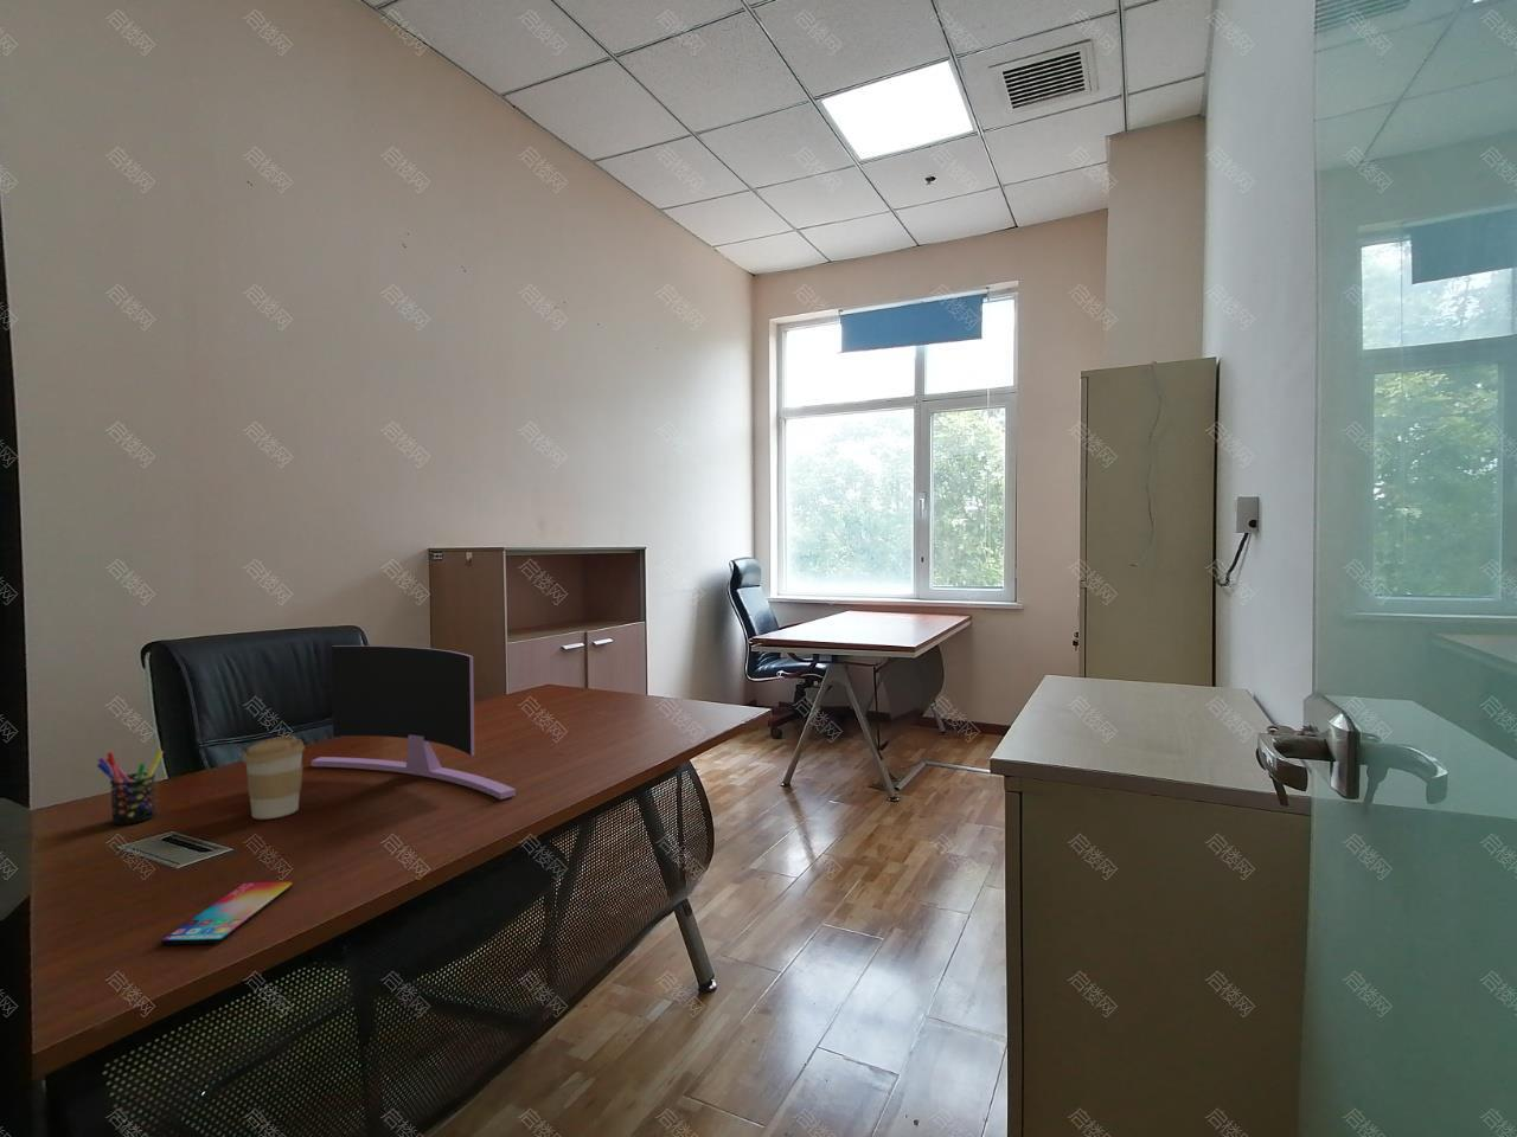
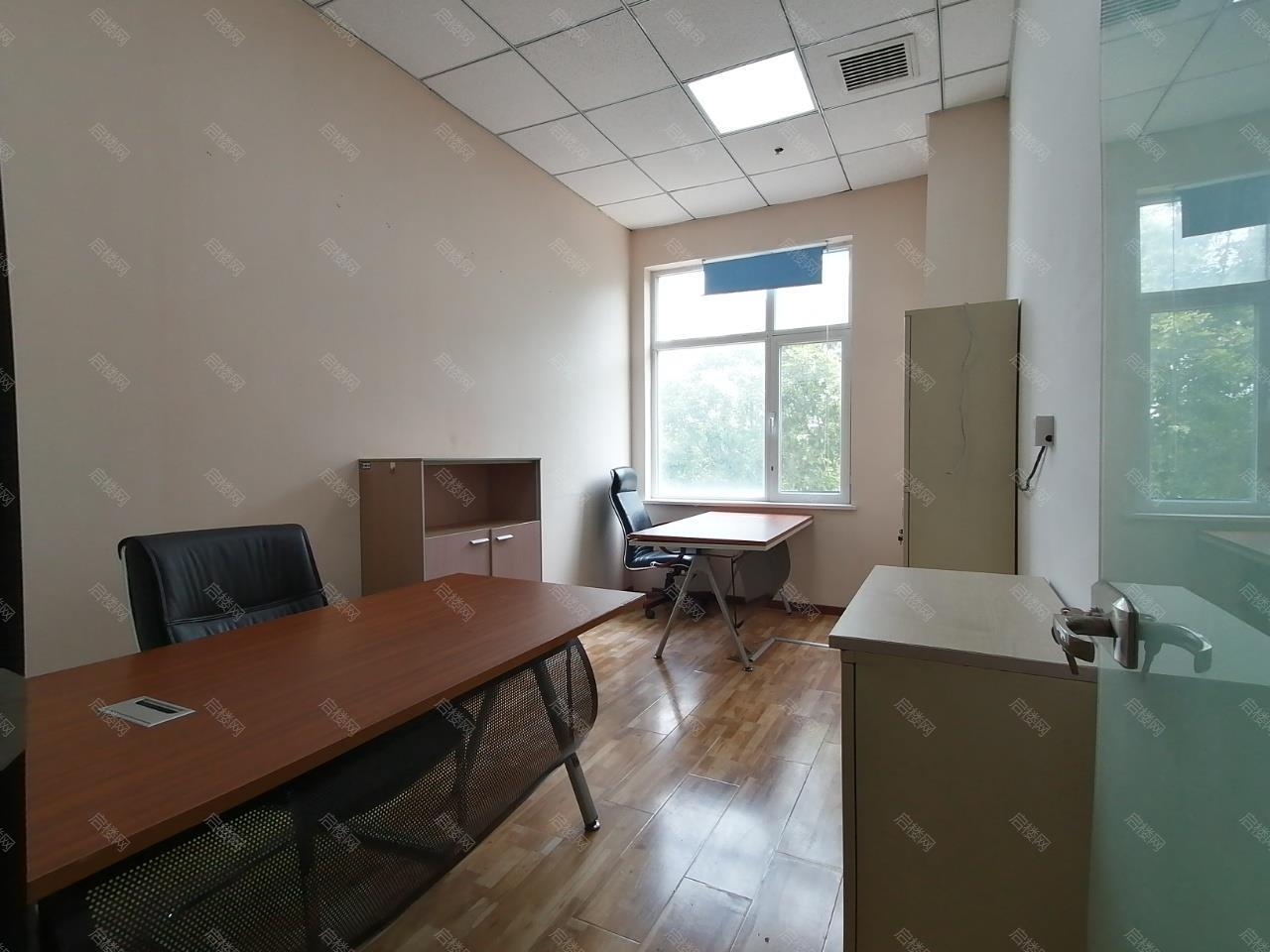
- monitor [311,644,517,800]
- pen holder [94,750,165,825]
- coffee cup [241,735,306,821]
- smartphone [160,881,293,946]
